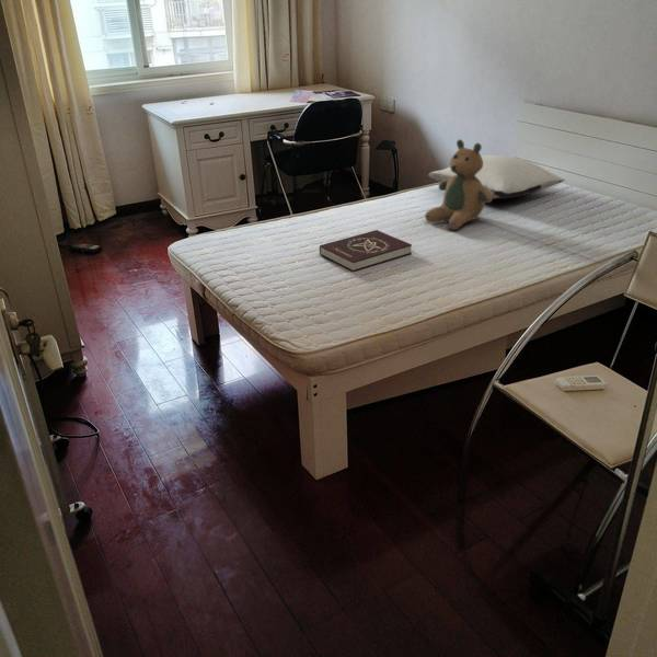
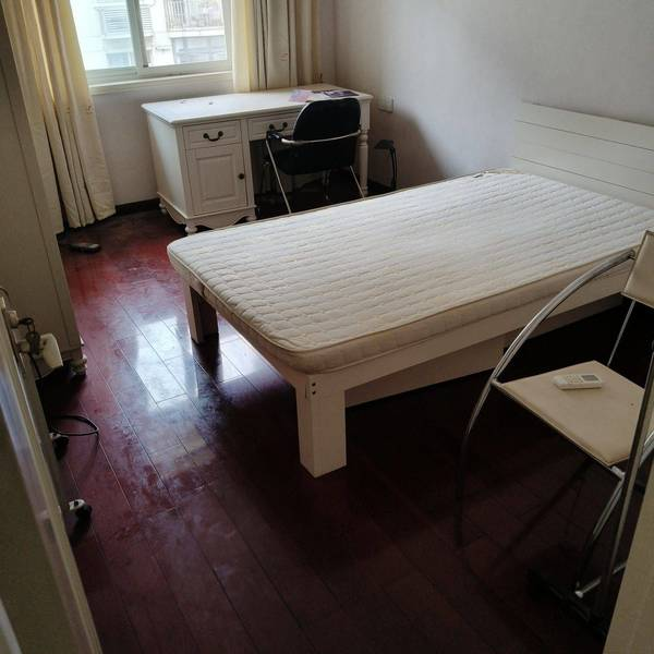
- pillow [428,154,566,200]
- teddy bear [424,138,494,231]
- book [319,229,413,273]
